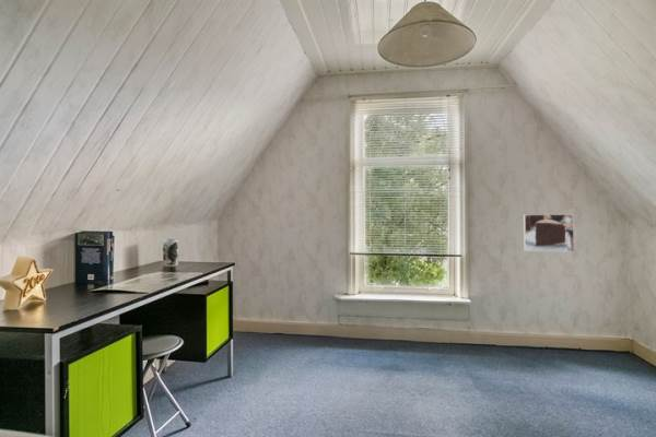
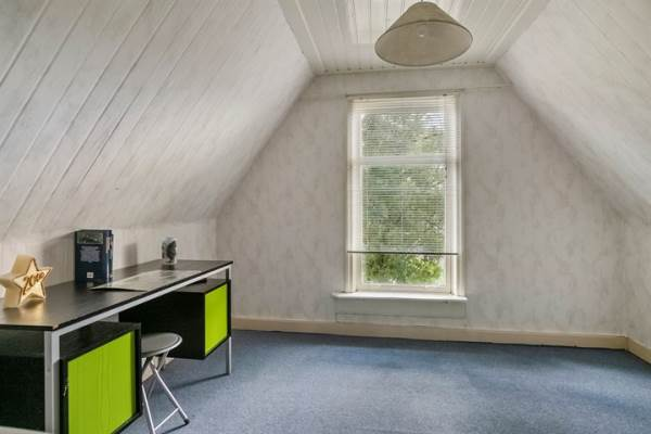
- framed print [523,213,575,252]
